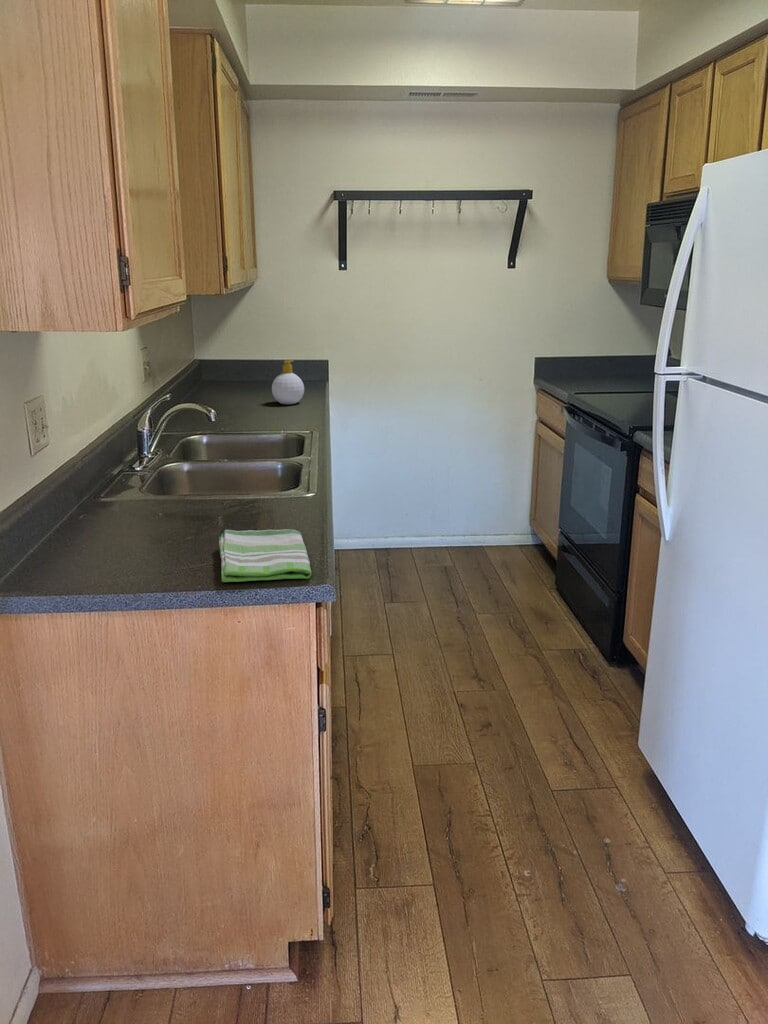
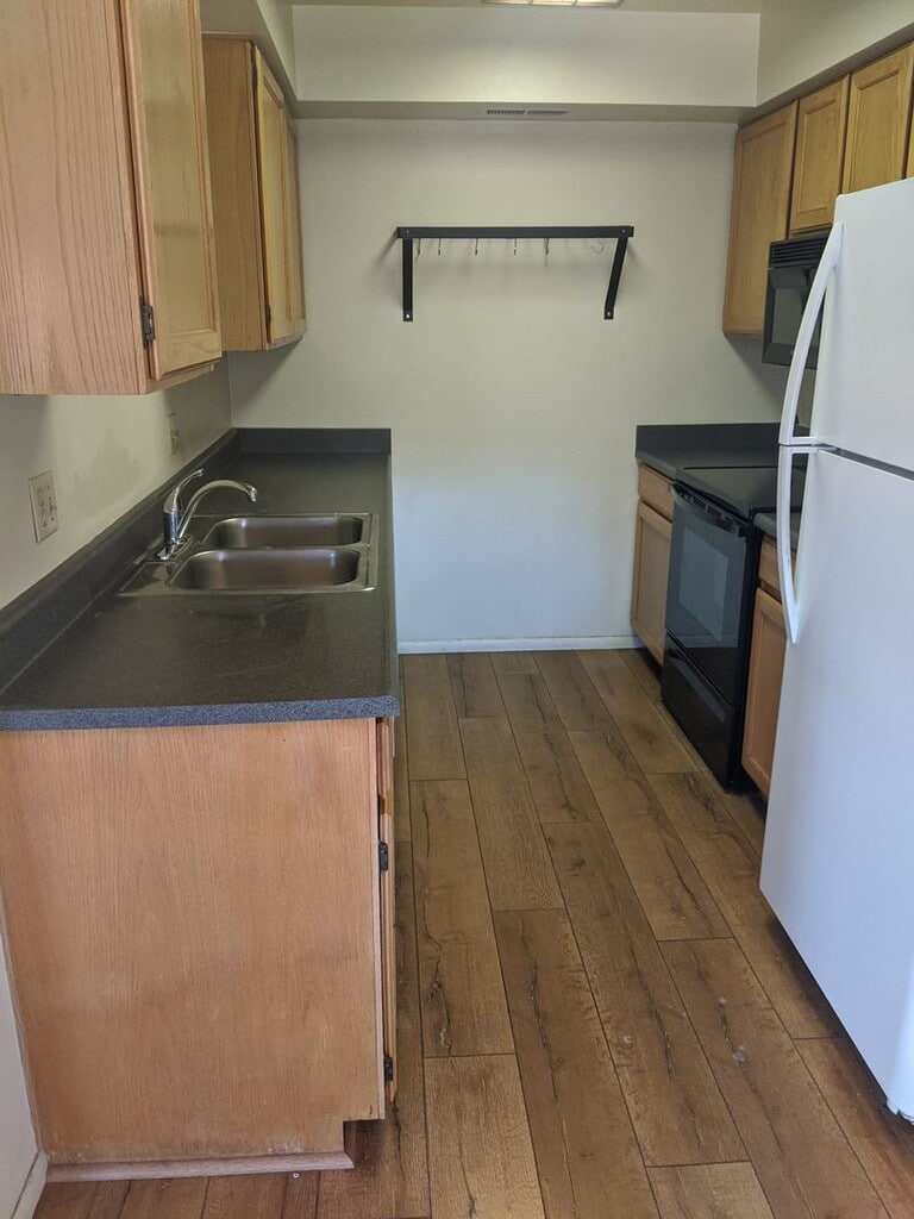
- dish towel [218,528,313,583]
- soap bottle [271,359,305,405]
